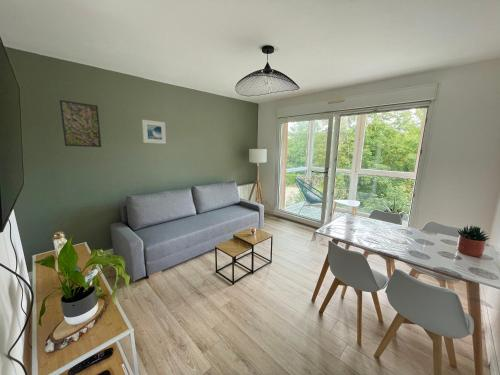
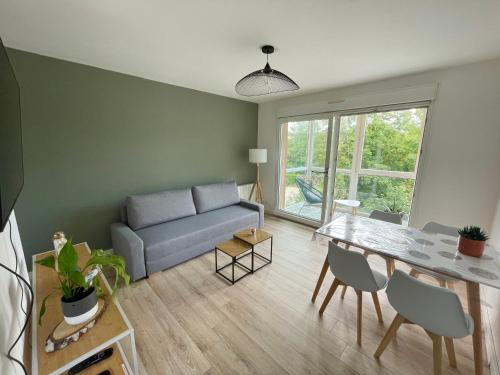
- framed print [141,119,167,145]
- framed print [59,99,102,148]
